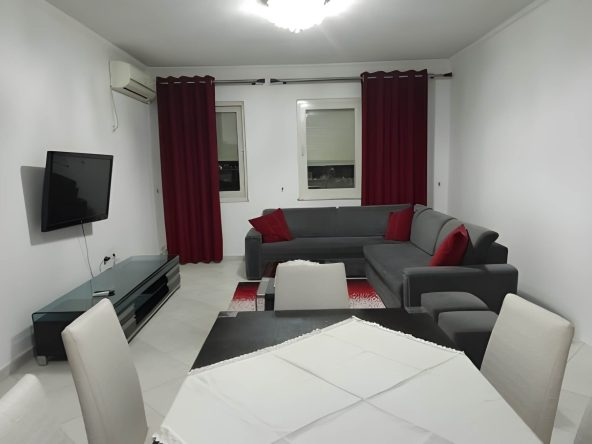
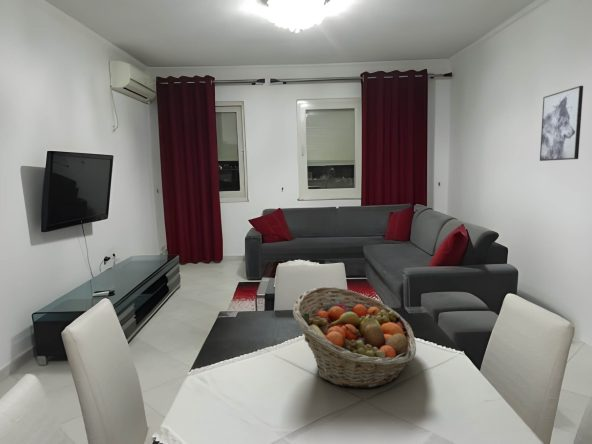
+ fruit basket [292,286,417,389]
+ wall art [539,85,584,162]
